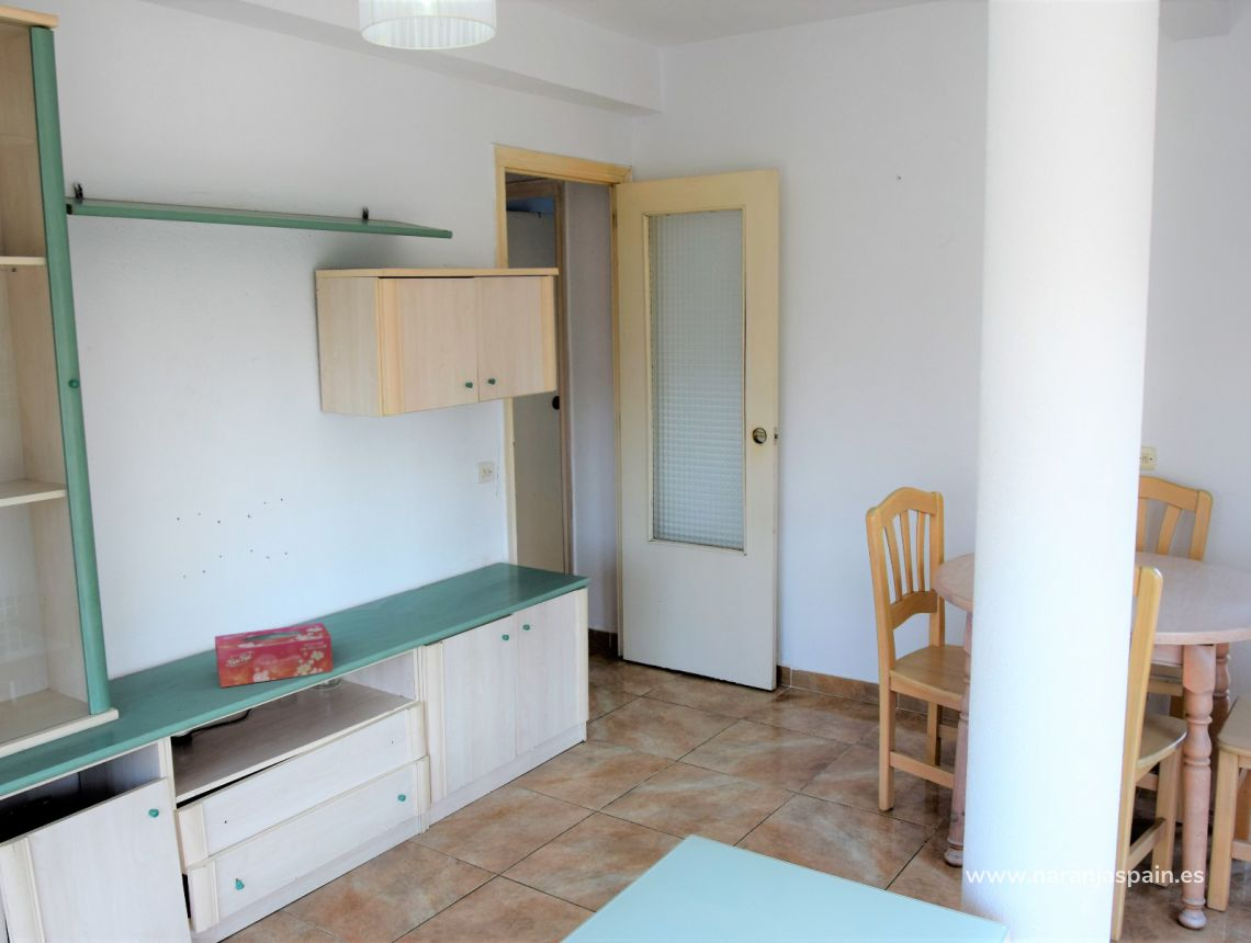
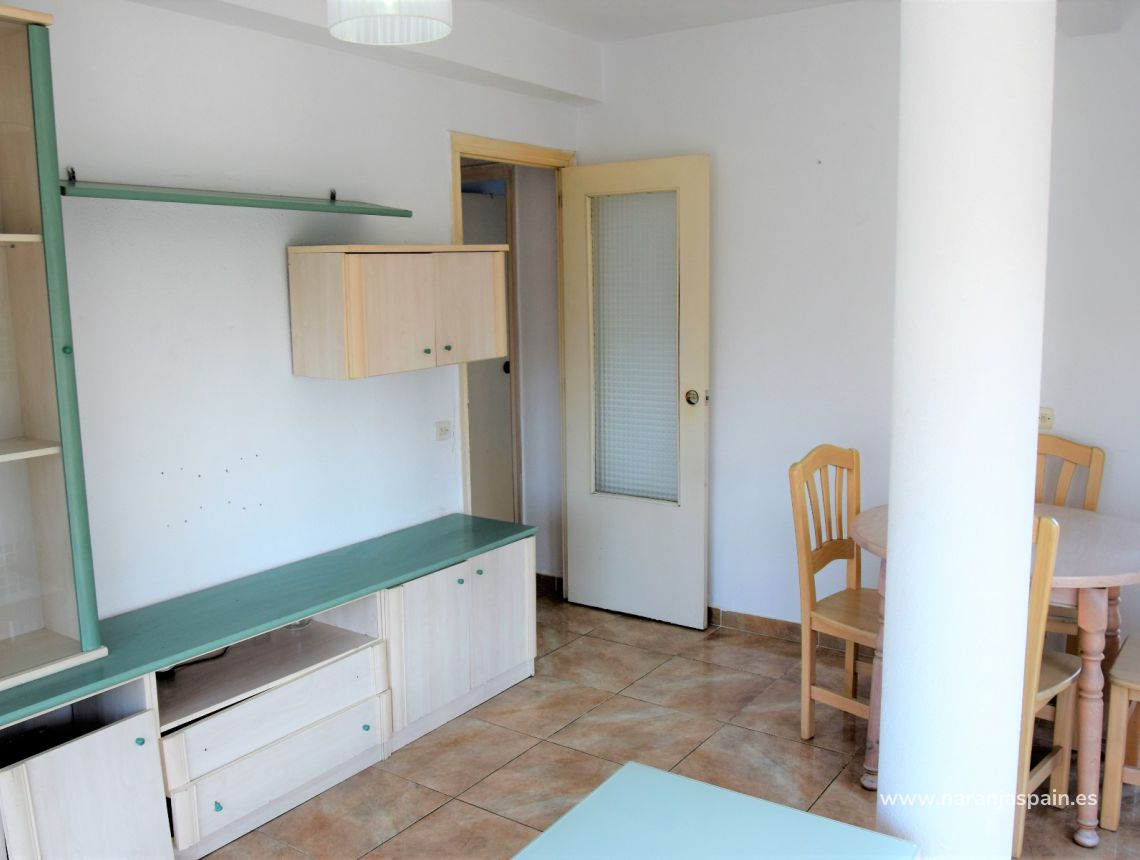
- tissue box [214,622,334,689]
